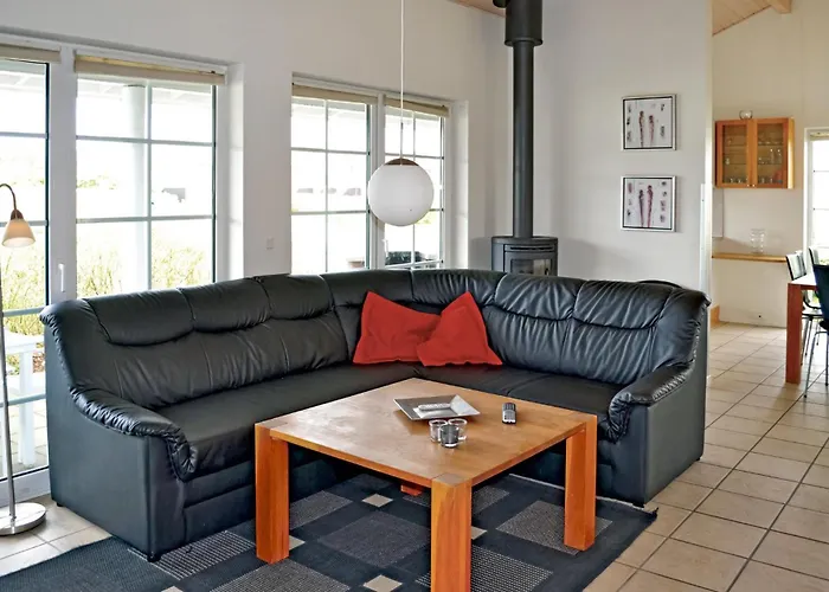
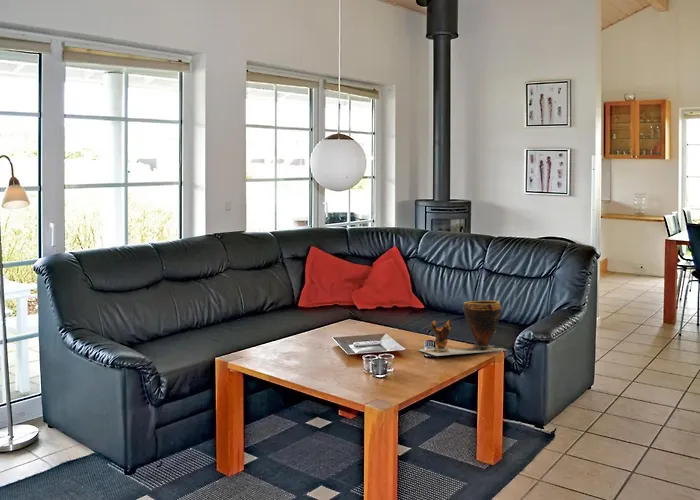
+ clay pot [418,299,507,357]
